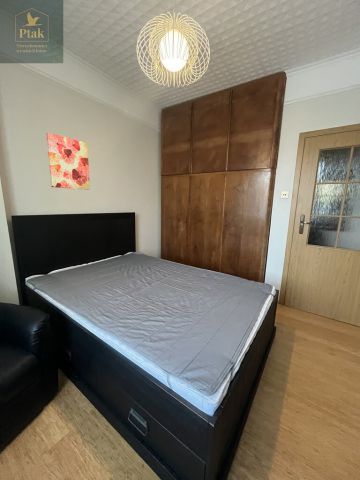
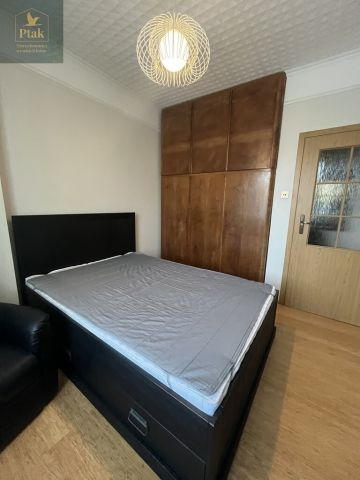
- wall art [45,132,91,191]
